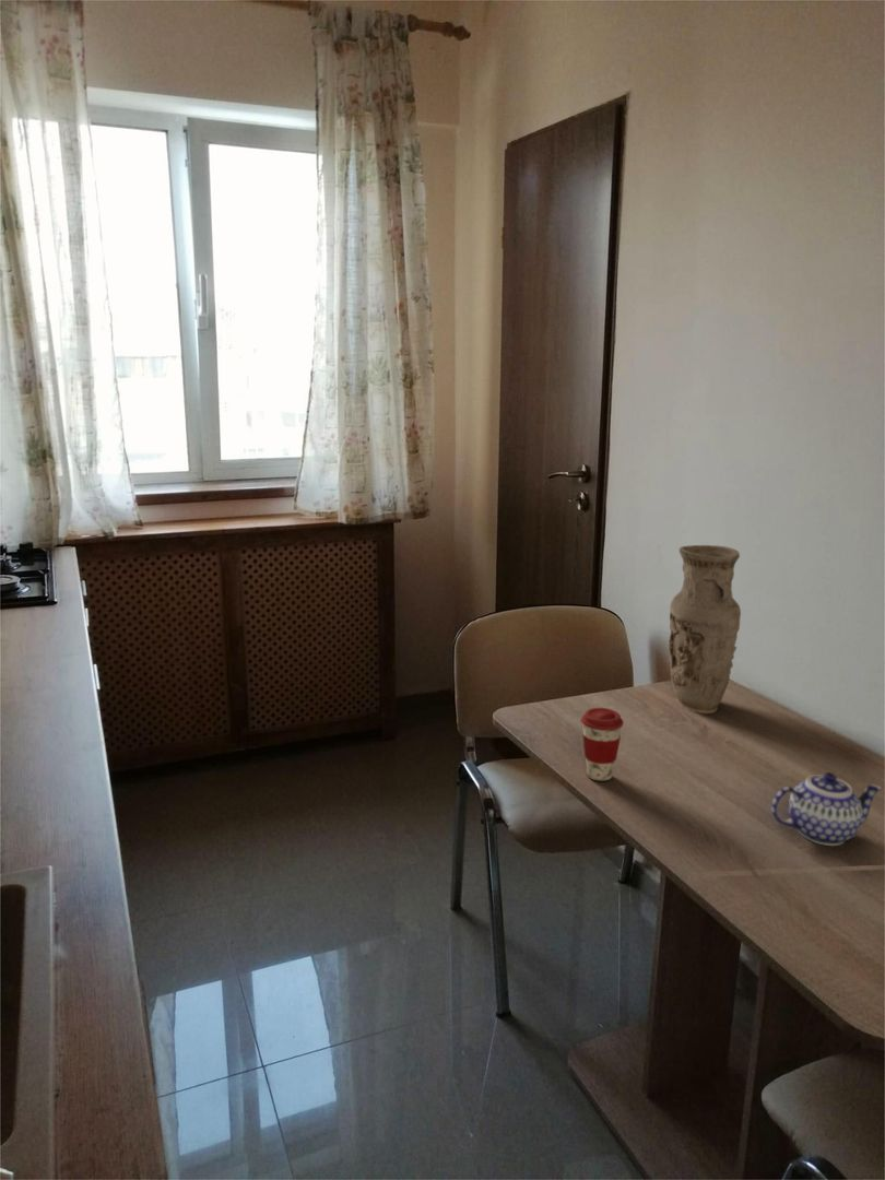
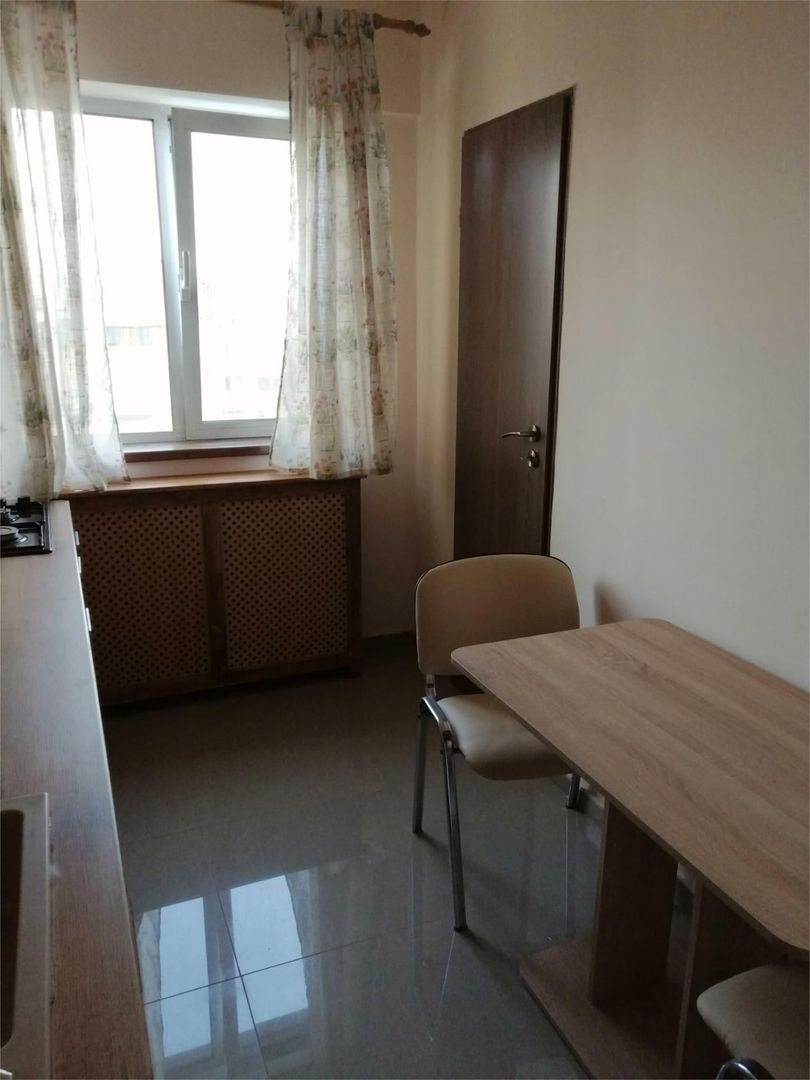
- coffee cup [580,707,625,782]
- teapot [770,771,883,847]
- vase [668,544,742,715]
